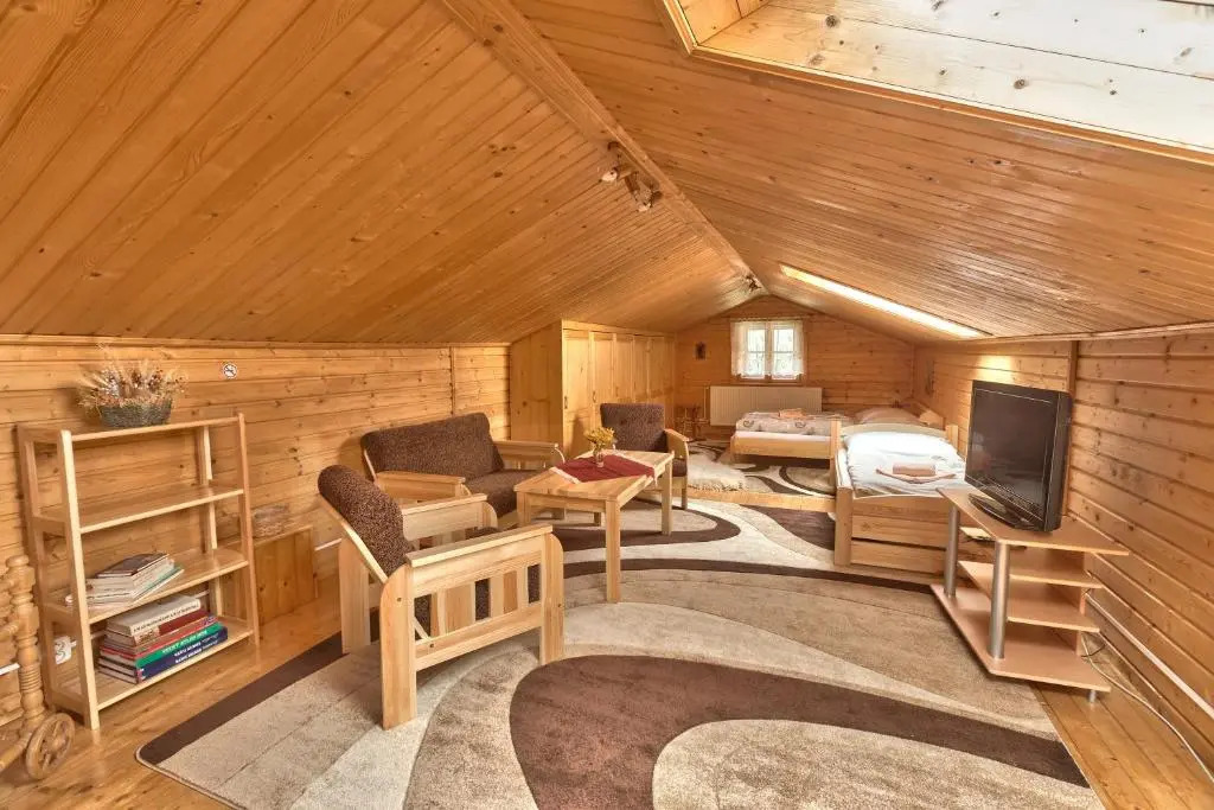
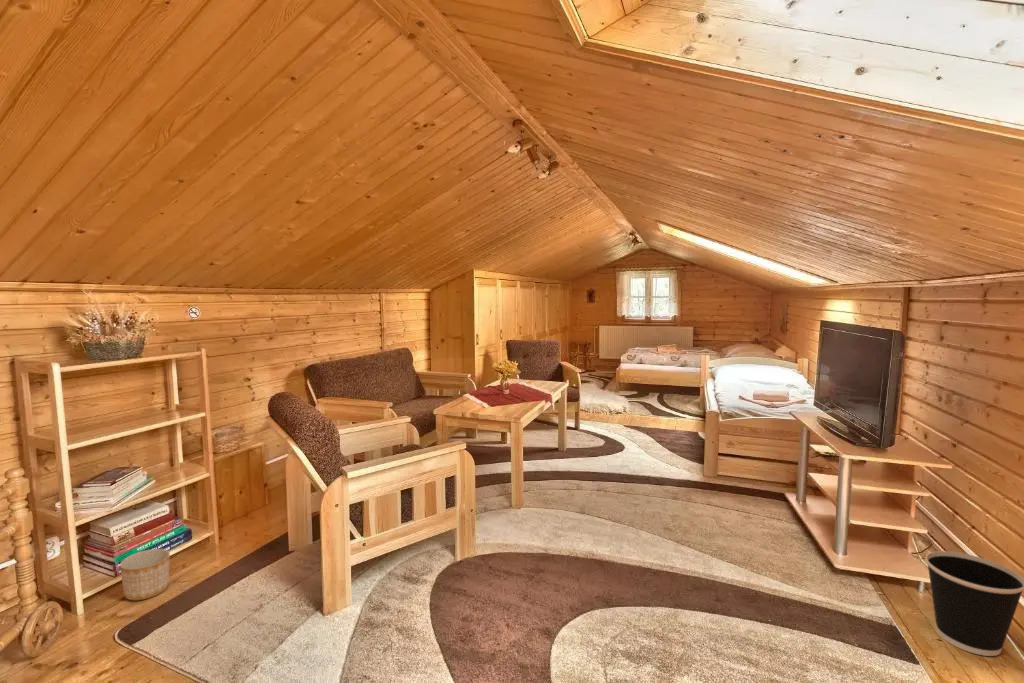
+ planter [119,548,171,602]
+ wastebasket [924,550,1024,657]
